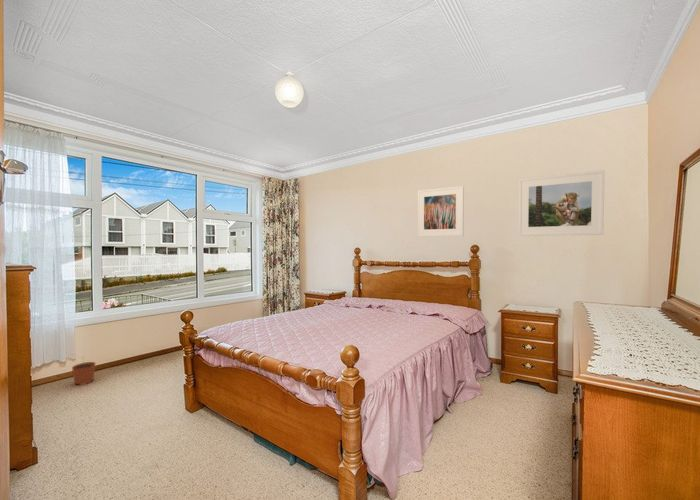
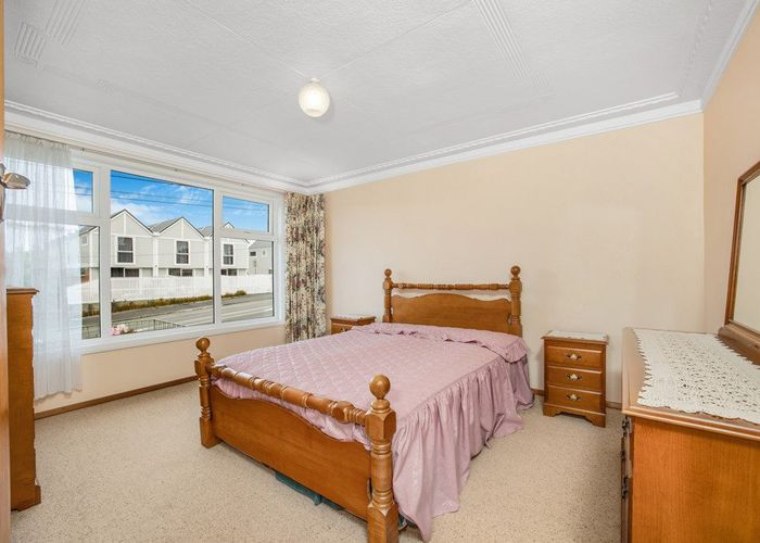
- plant pot [71,355,96,386]
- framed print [517,169,605,237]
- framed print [416,185,465,238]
